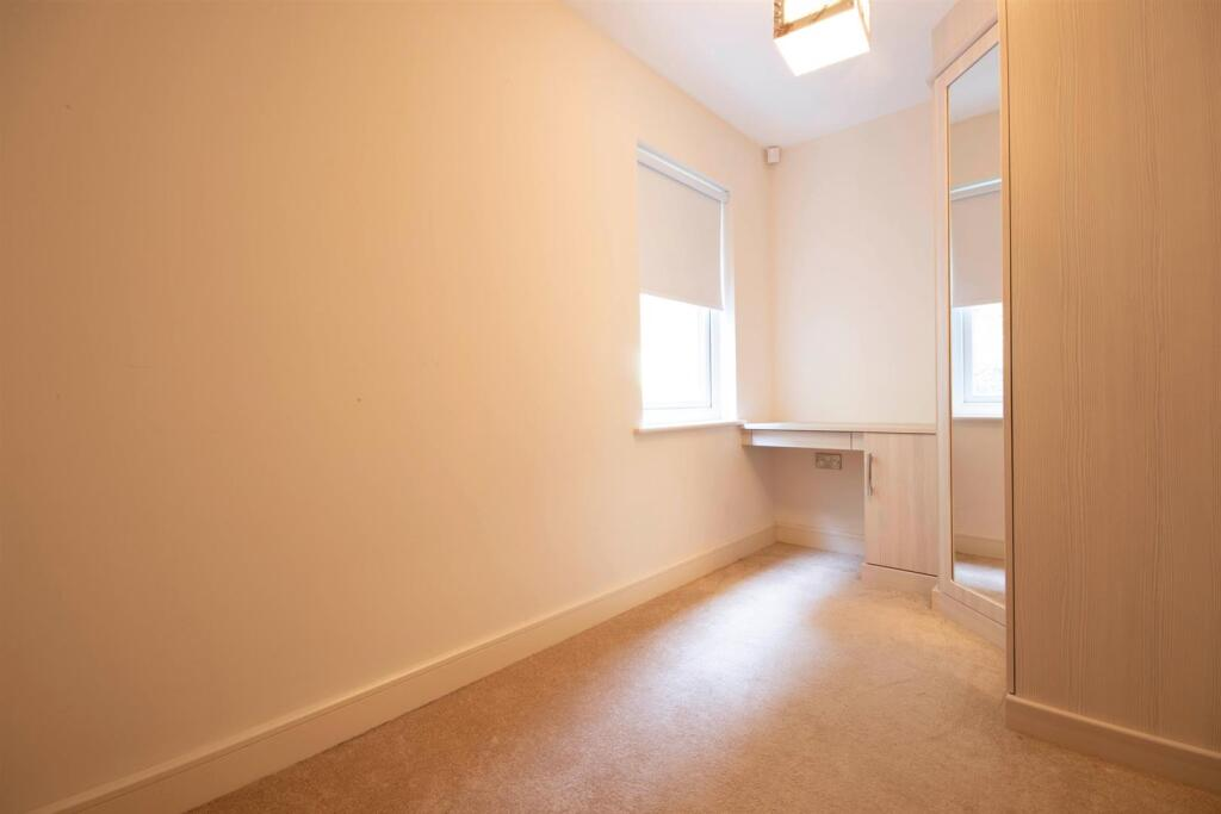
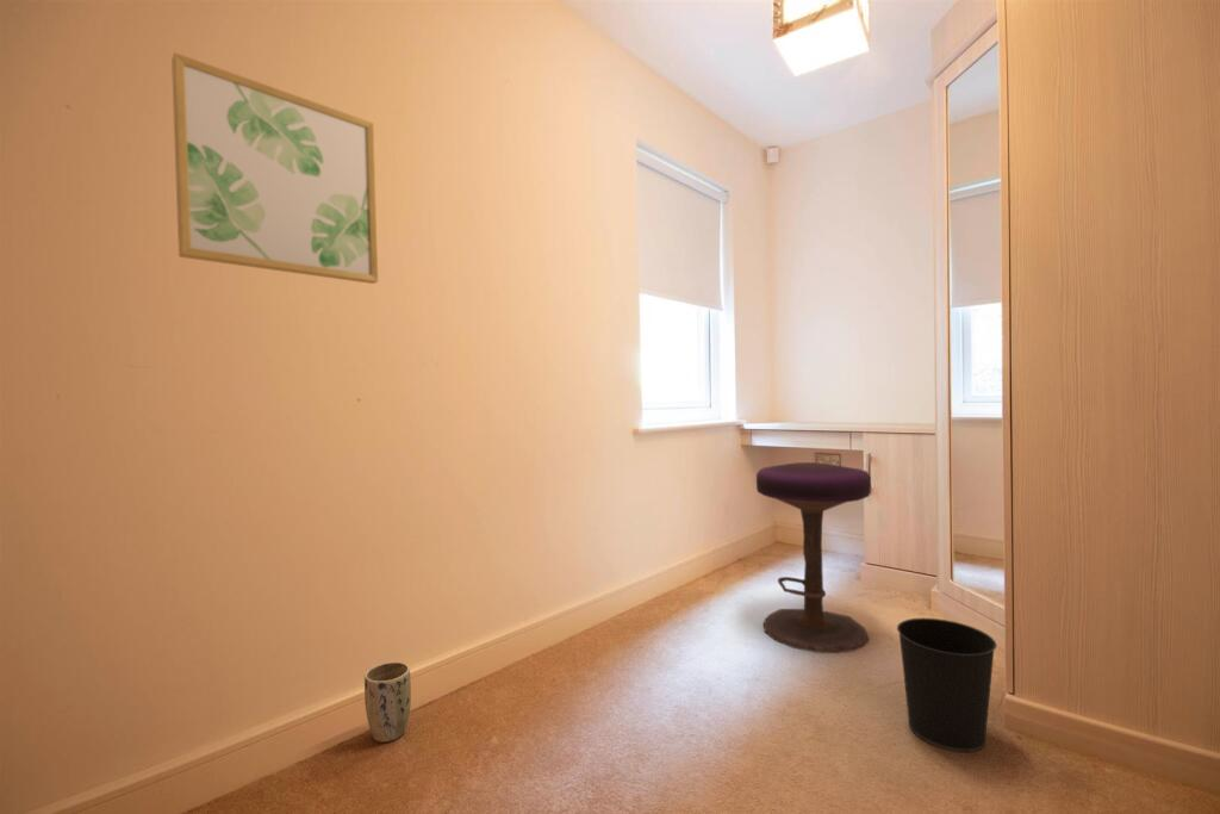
+ wall art [170,51,379,285]
+ plant pot [363,661,412,744]
+ stool [755,461,872,654]
+ wastebasket [896,617,998,753]
